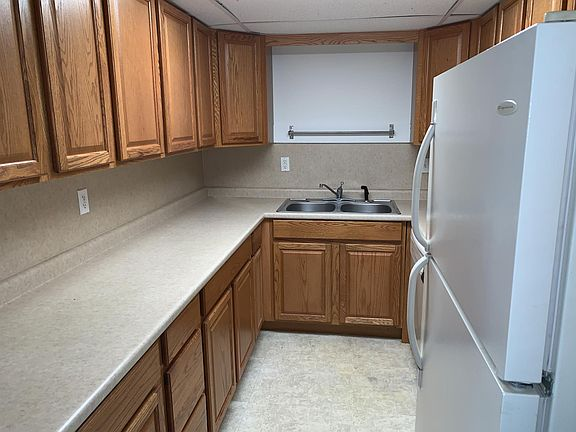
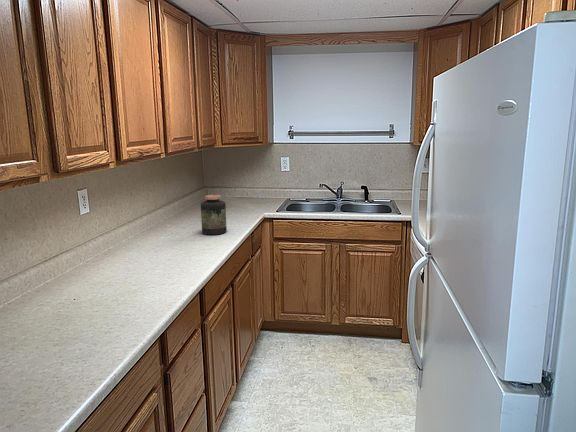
+ jar [200,194,228,236]
